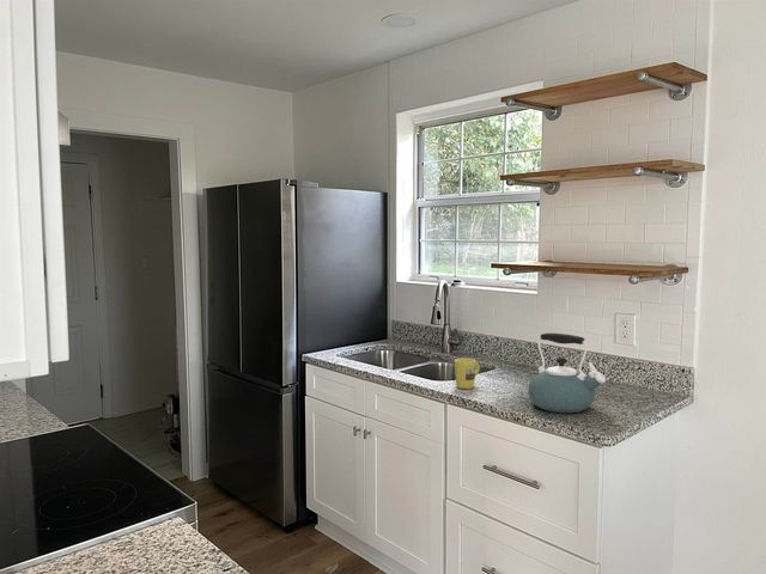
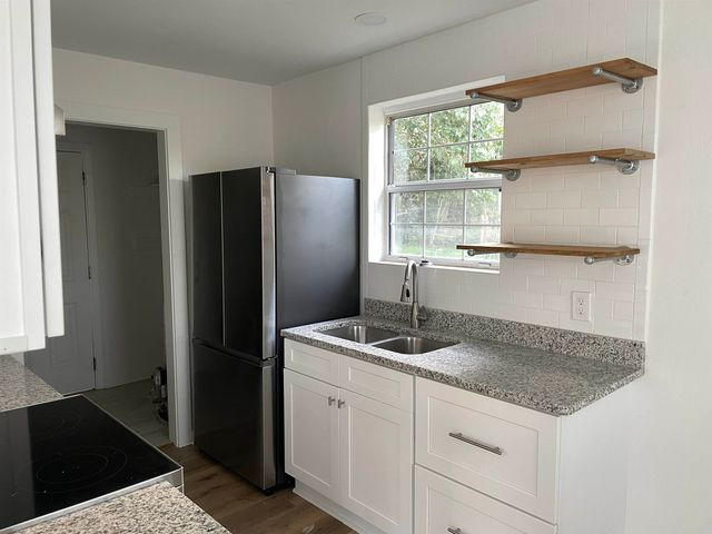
- kettle [527,332,607,414]
- mug [454,358,481,390]
